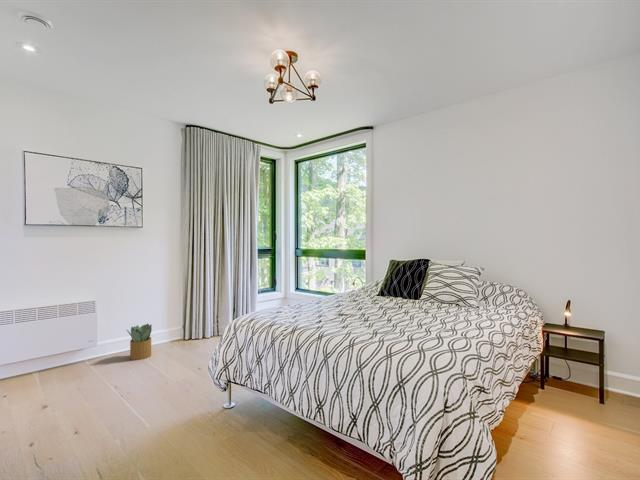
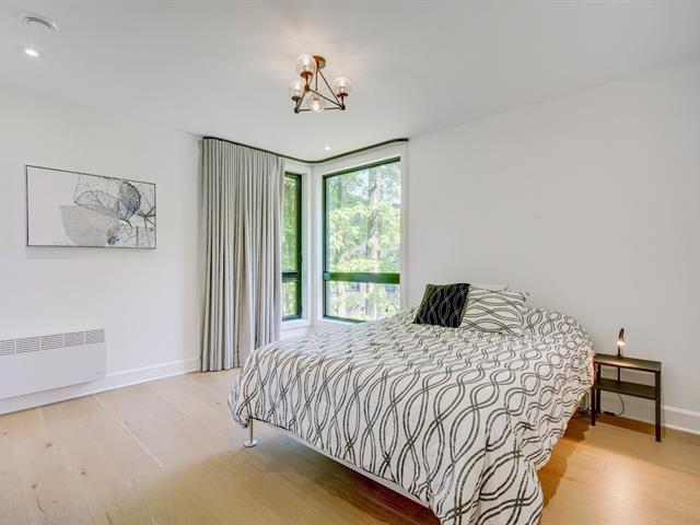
- potted plant [125,323,153,361]
